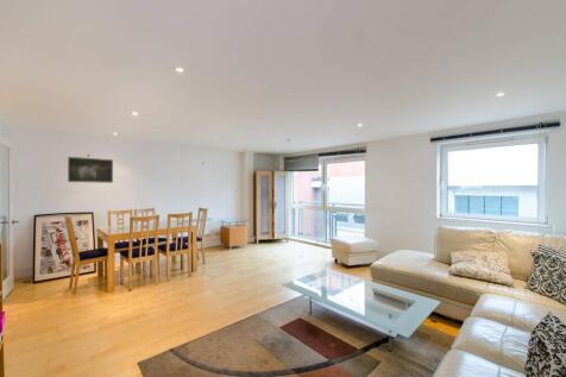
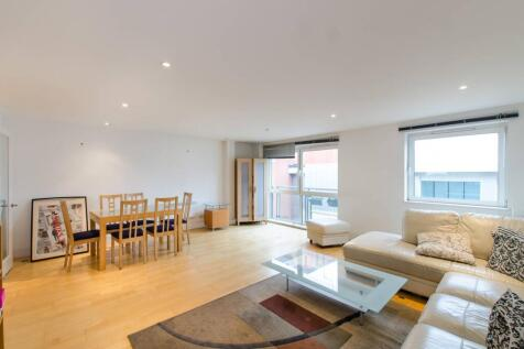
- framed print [67,156,114,184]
